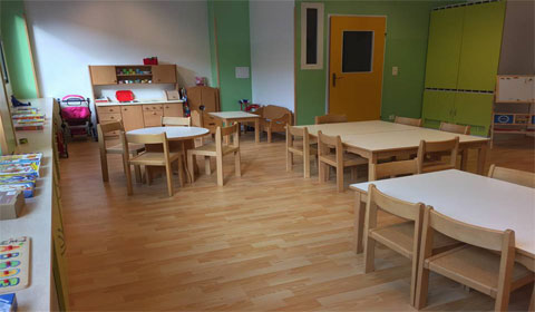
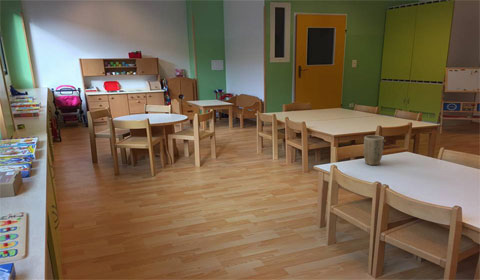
+ plant pot [363,134,385,166]
